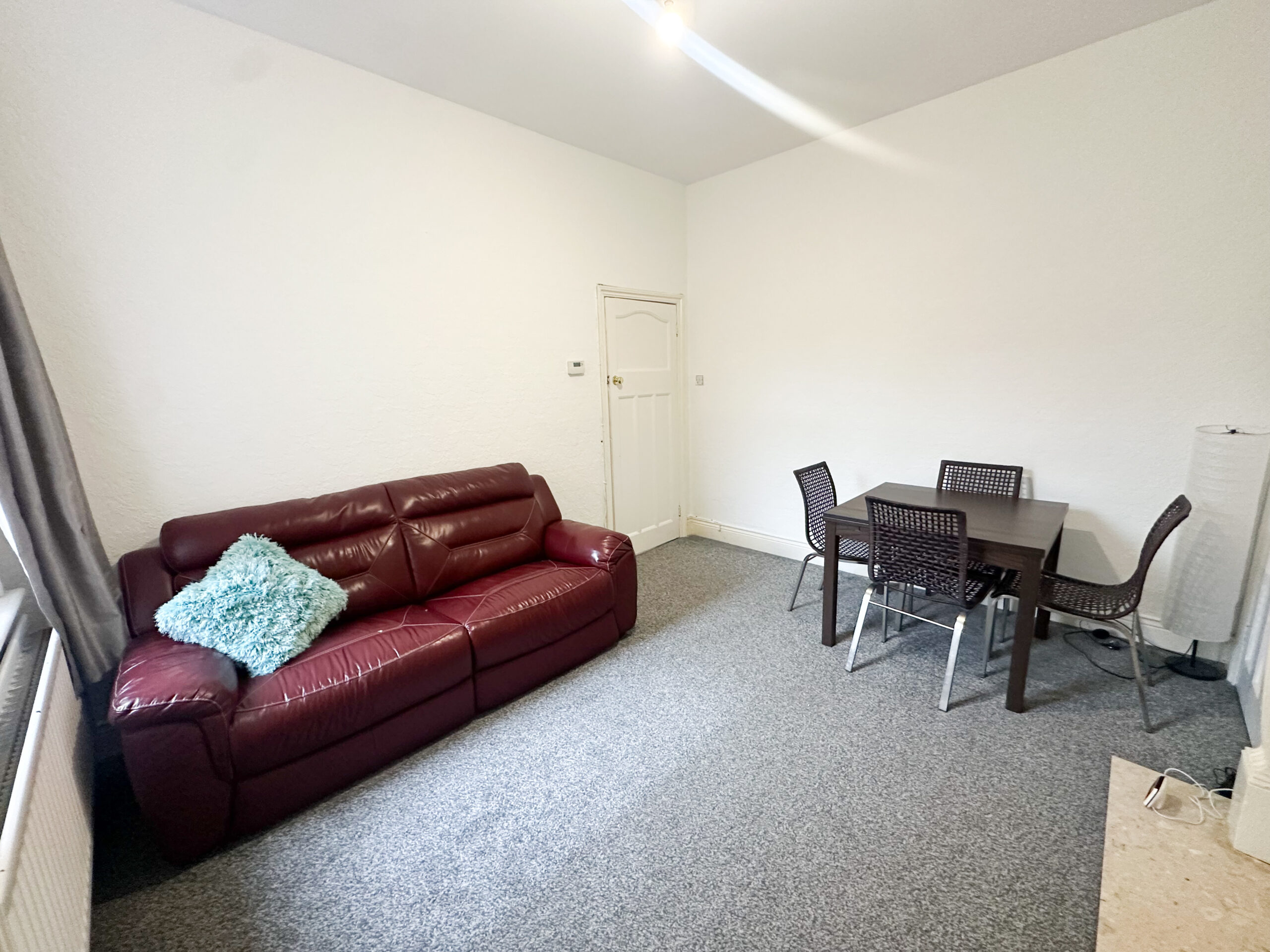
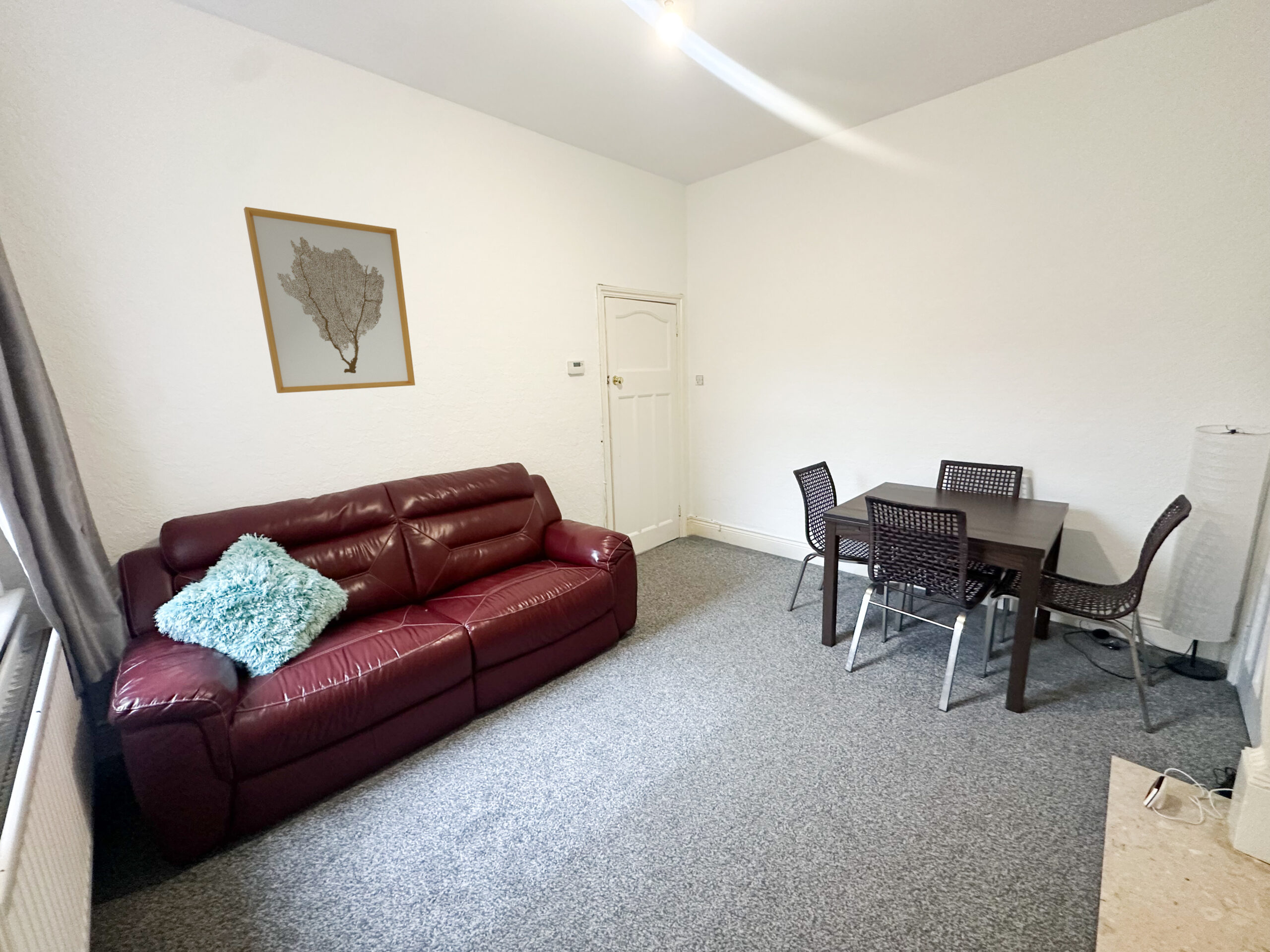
+ wall art [243,206,416,394]
